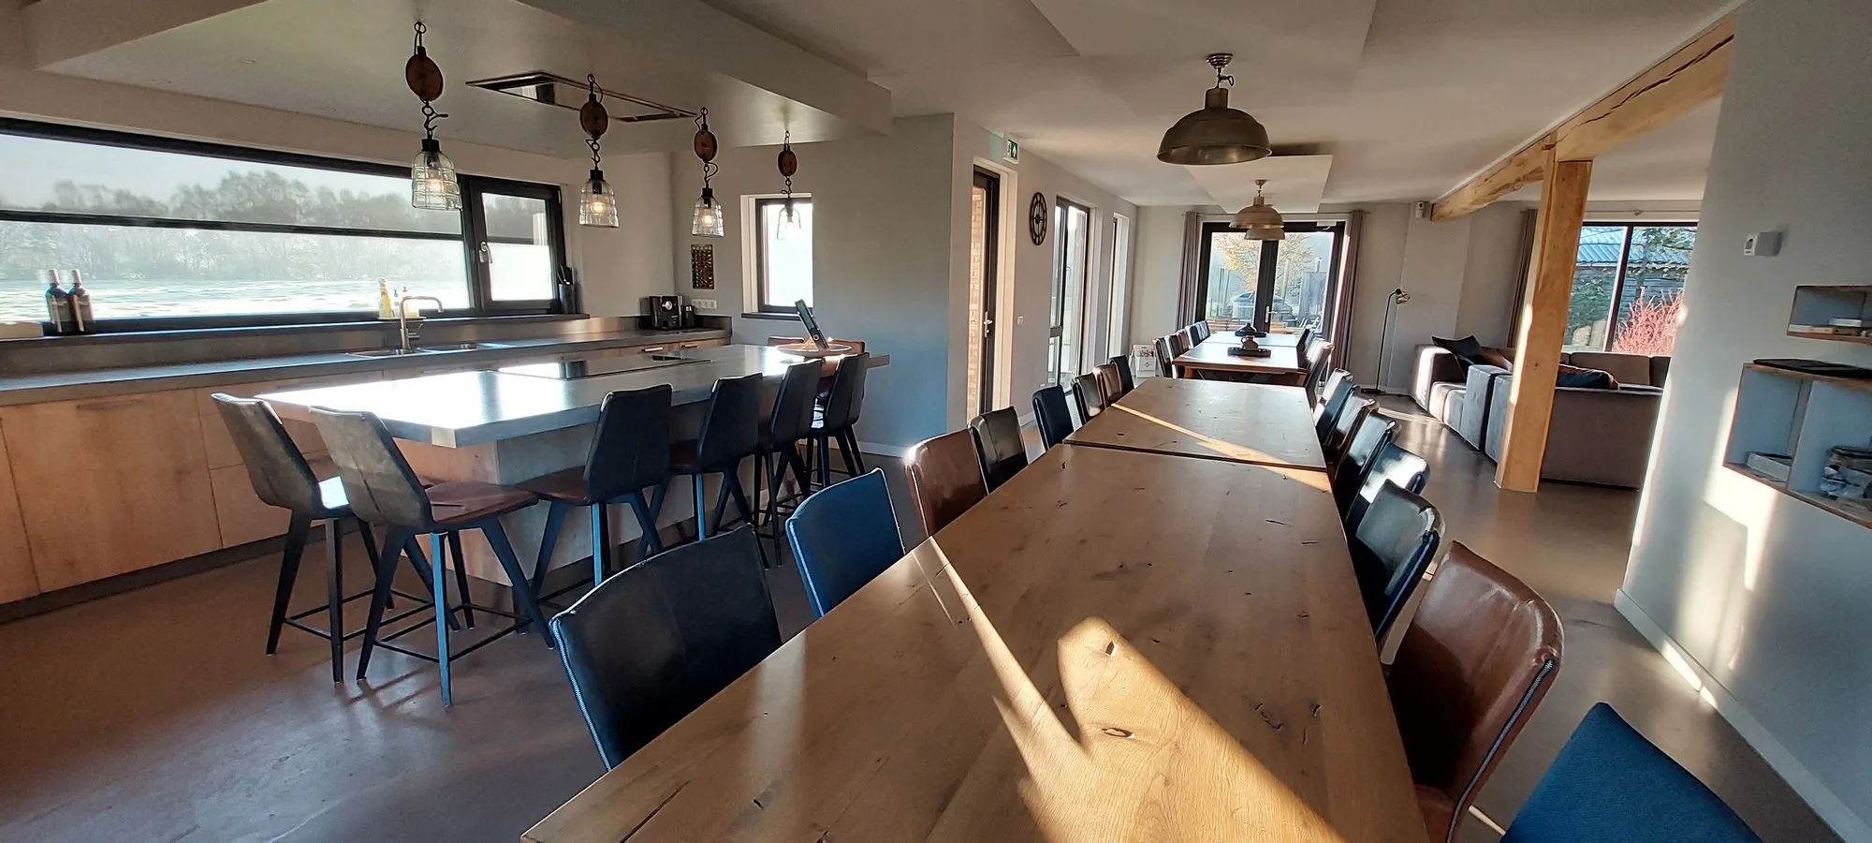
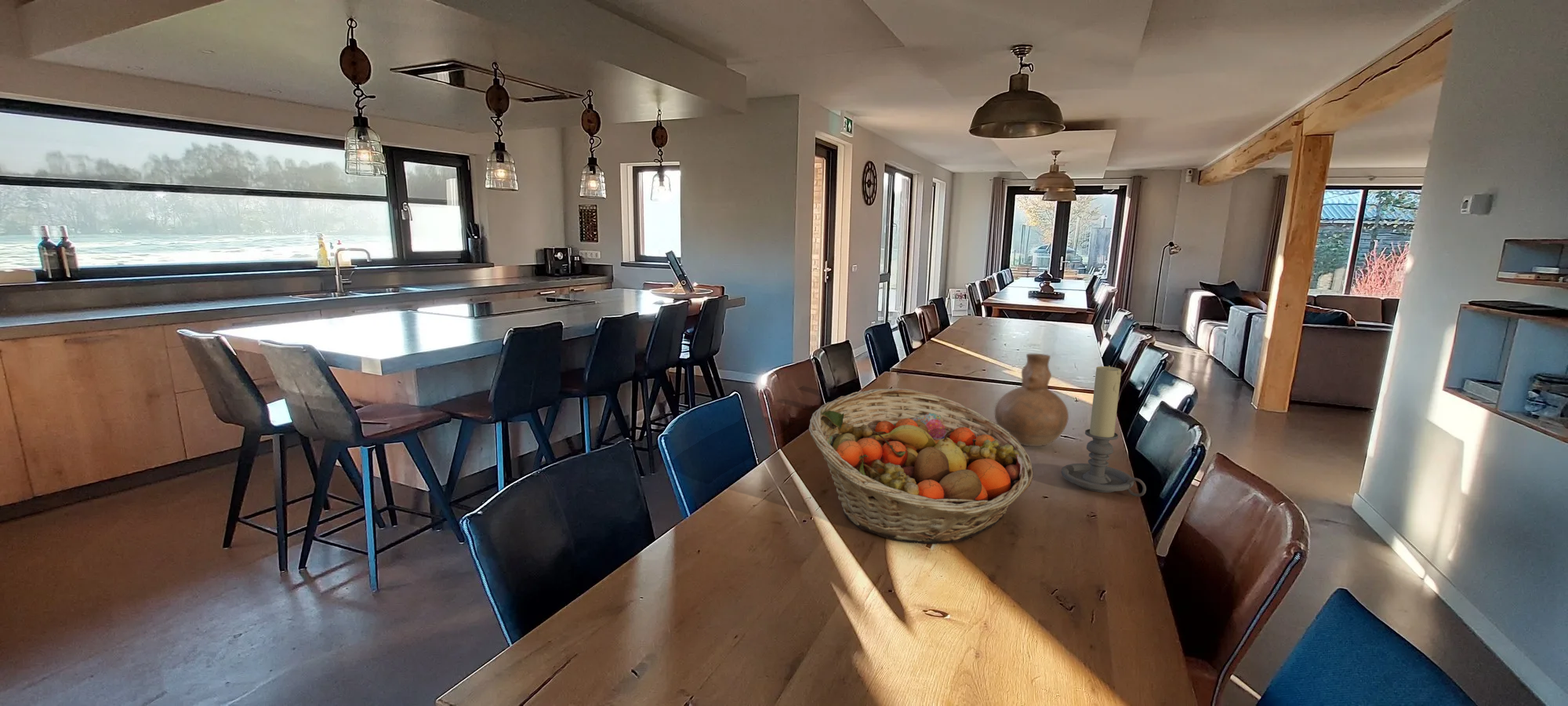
+ fruit basket [808,388,1034,544]
+ vase [994,353,1069,447]
+ candle holder [1061,365,1147,497]
